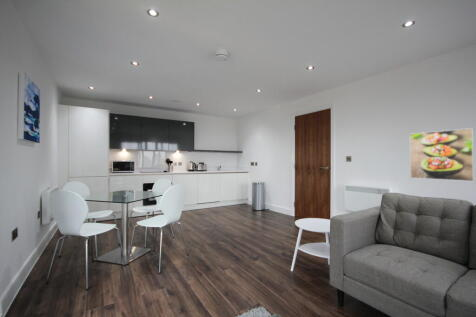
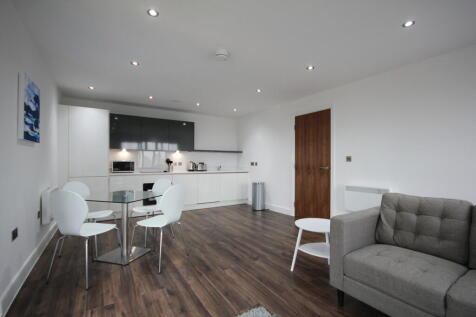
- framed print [409,127,475,182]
